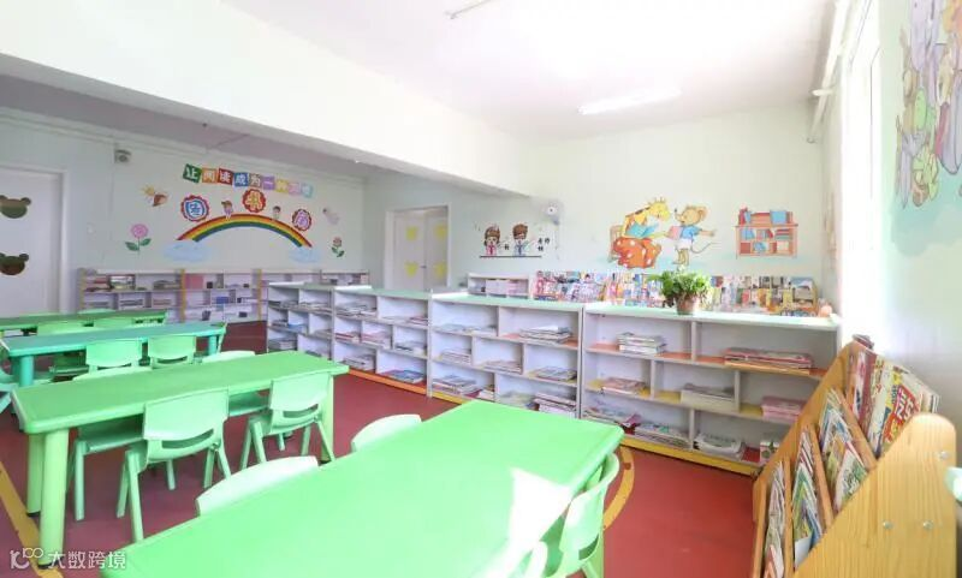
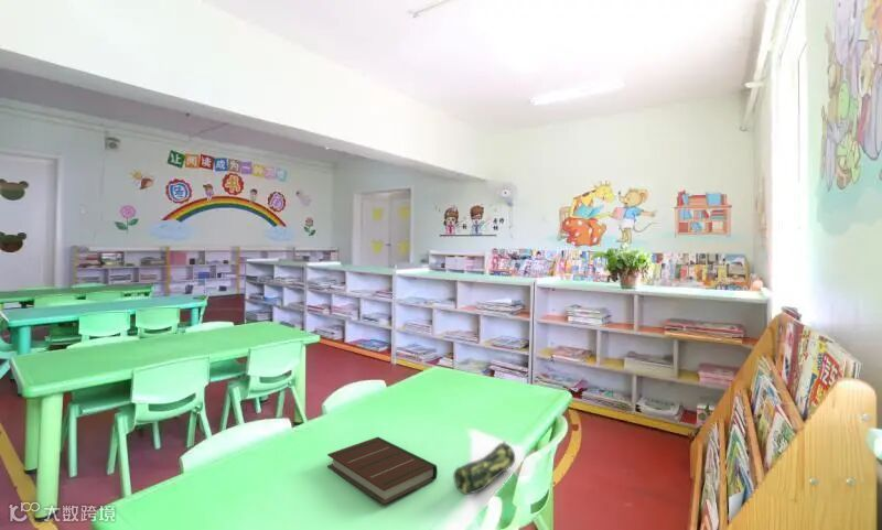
+ pencil case [452,440,516,496]
+ book [326,436,439,506]
